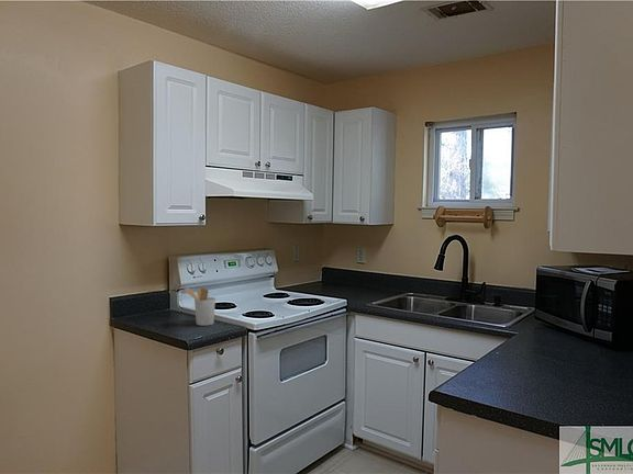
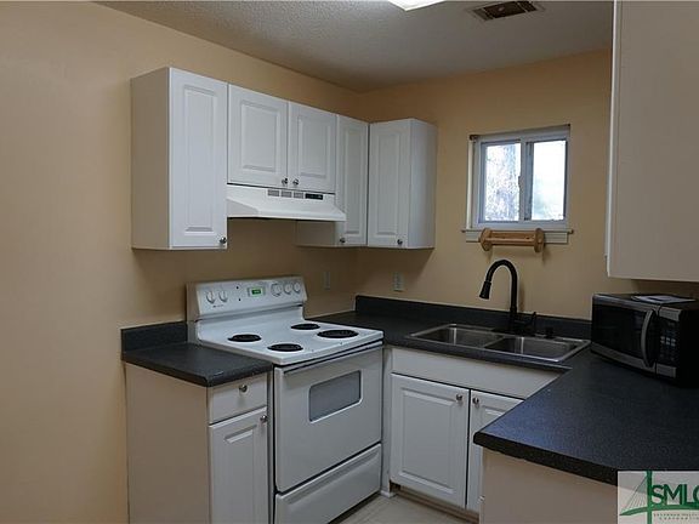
- utensil holder [184,286,216,327]
